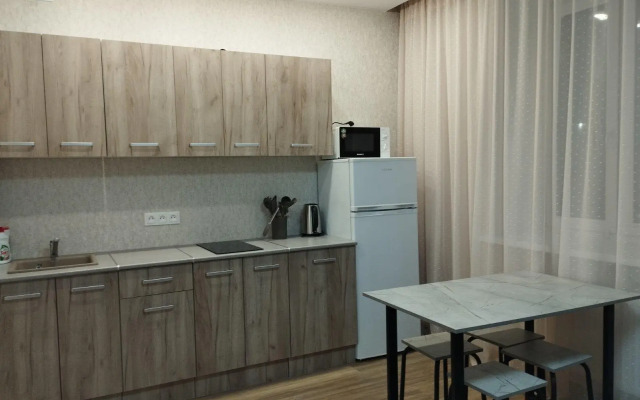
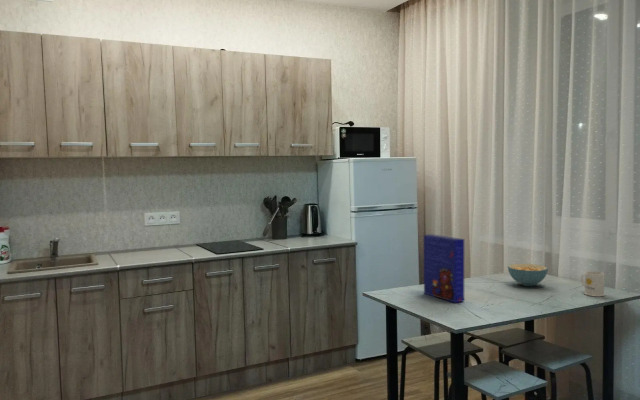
+ cereal bowl [507,263,549,287]
+ mug [580,270,606,297]
+ cereal box [423,233,465,304]
